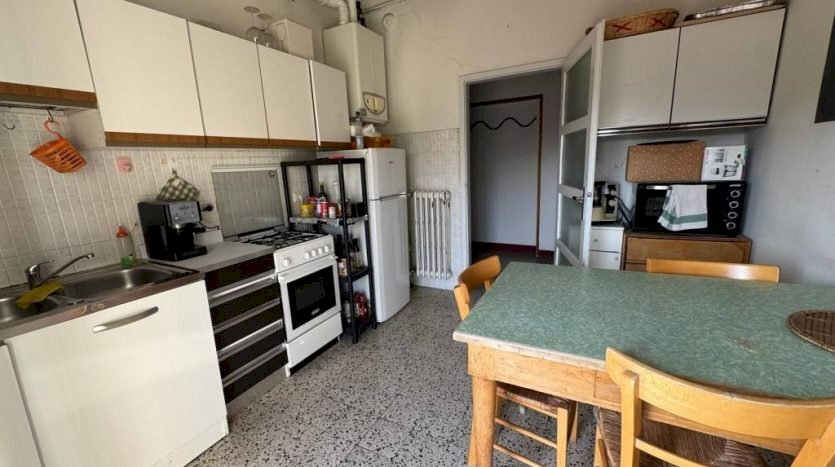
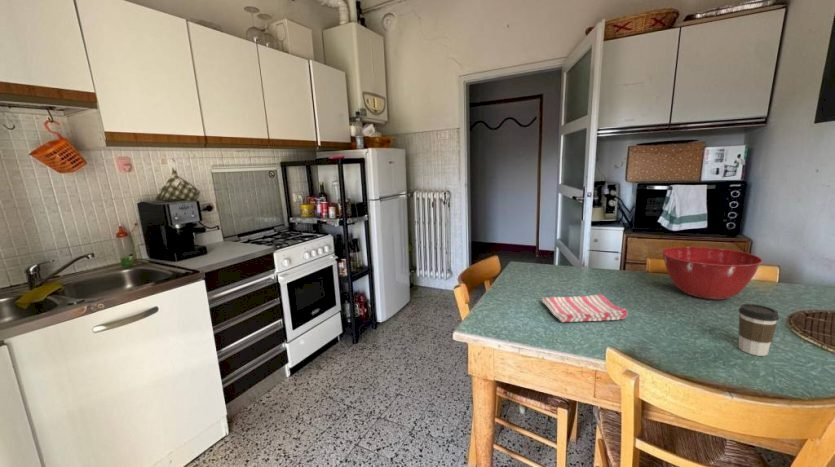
+ coffee cup [738,303,780,357]
+ dish towel [540,293,629,323]
+ mixing bowl [660,246,764,301]
